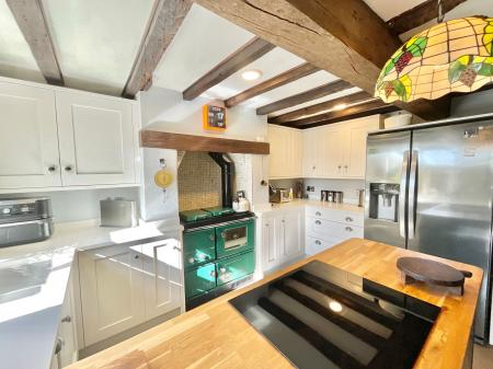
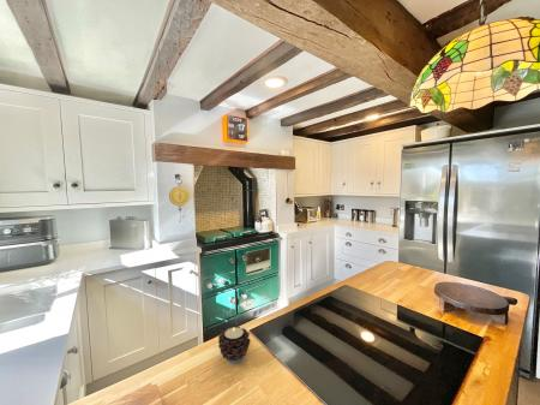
+ candle [217,326,252,364]
